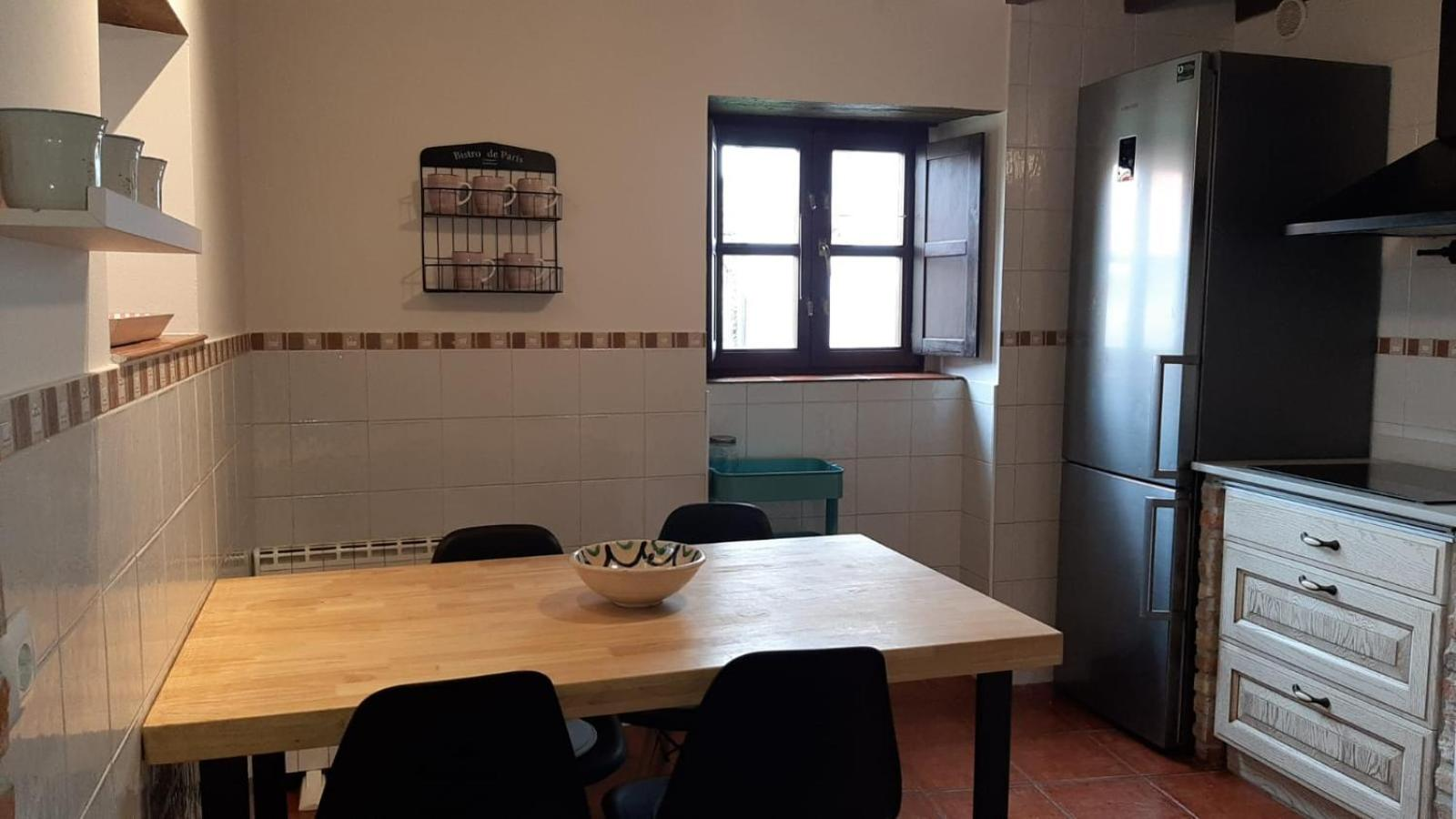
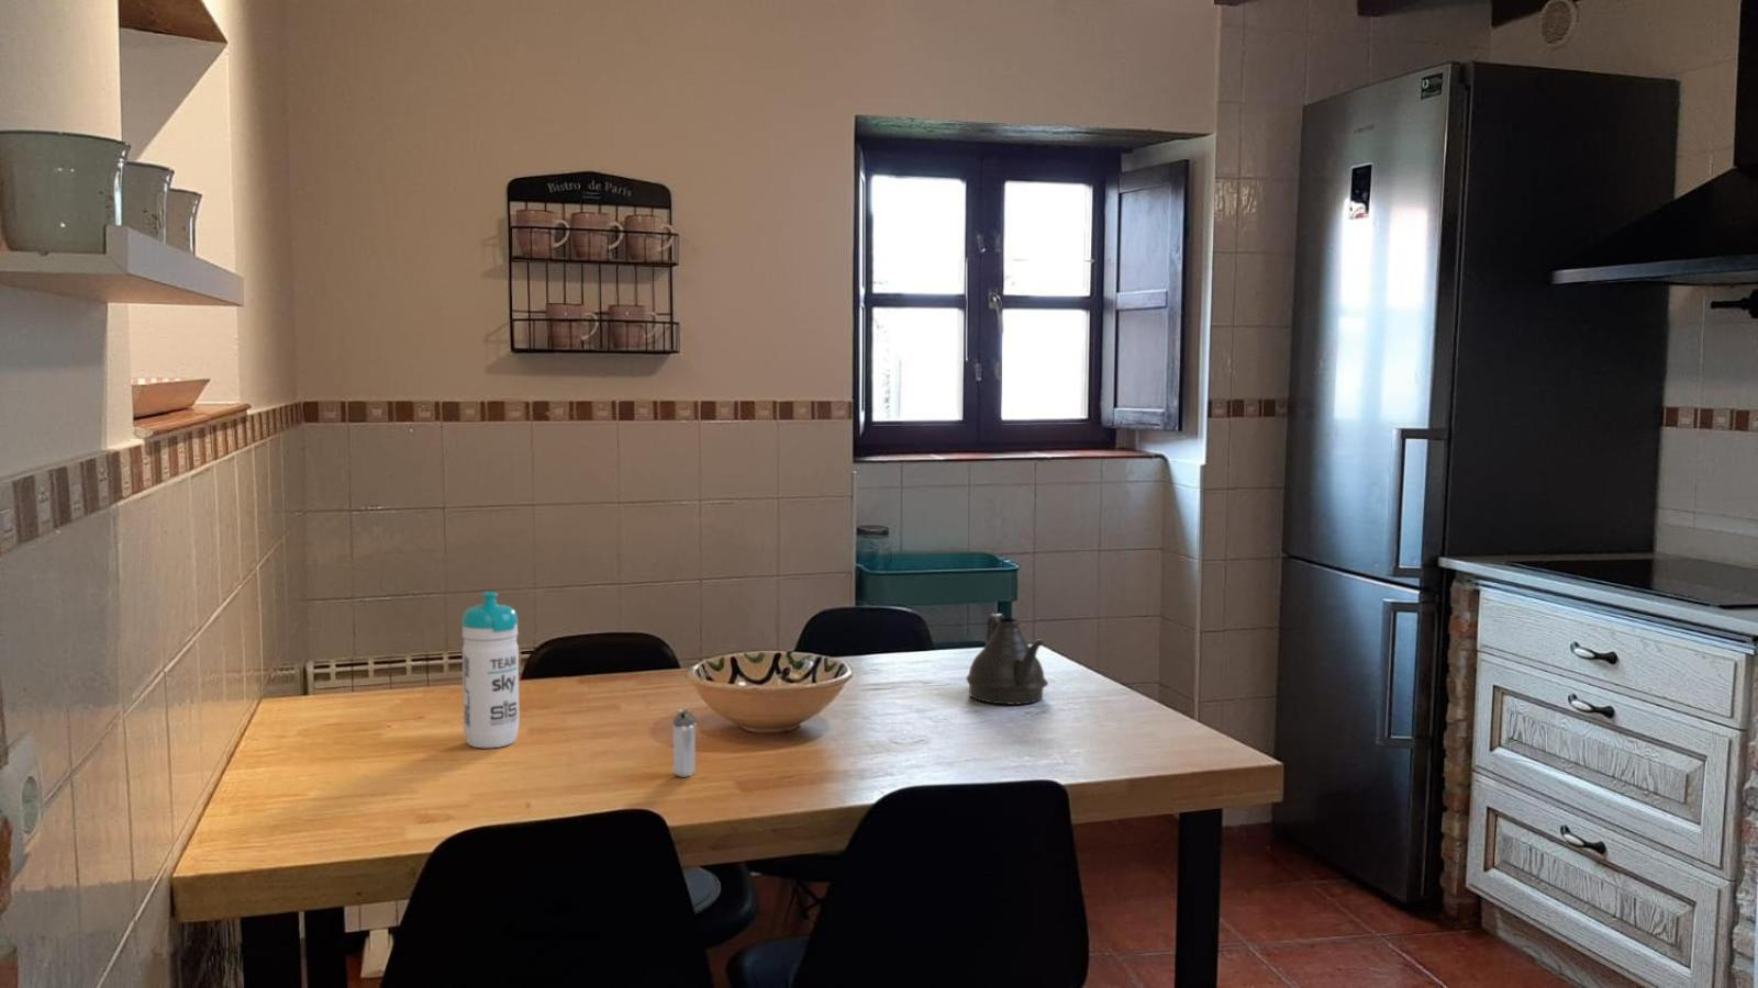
+ shaker [671,708,698,778]
+ teapot [965,613,1049,706]
+ water bottle [460,591,519,749]
